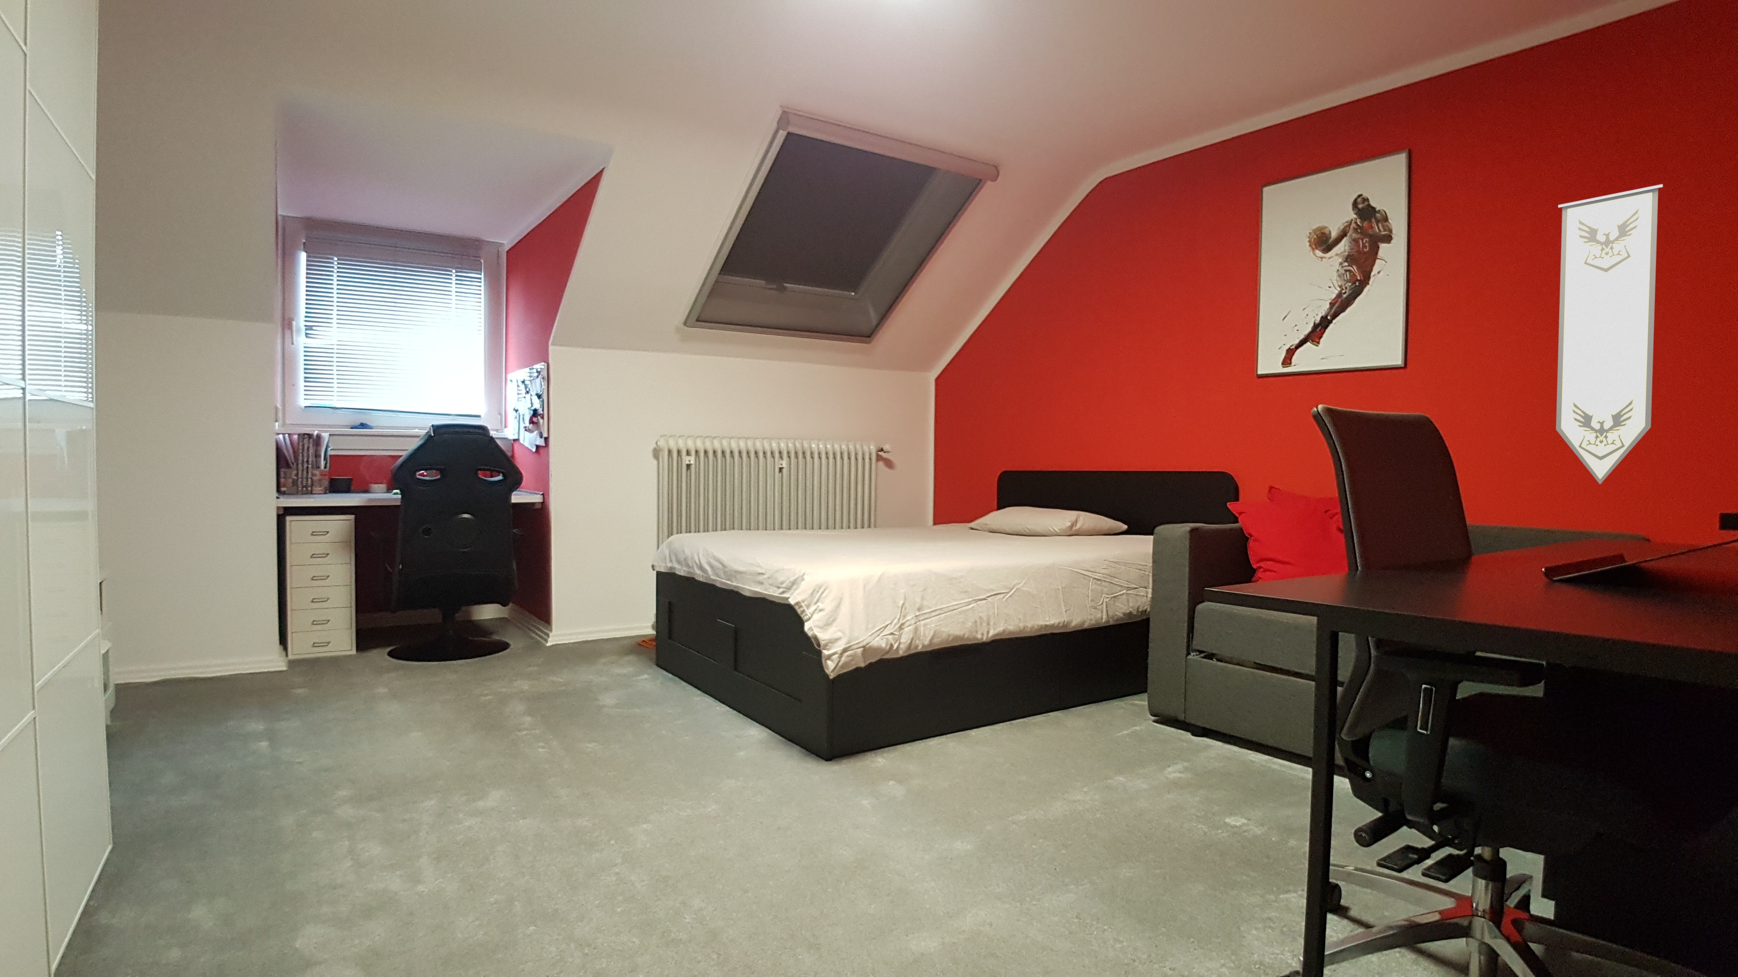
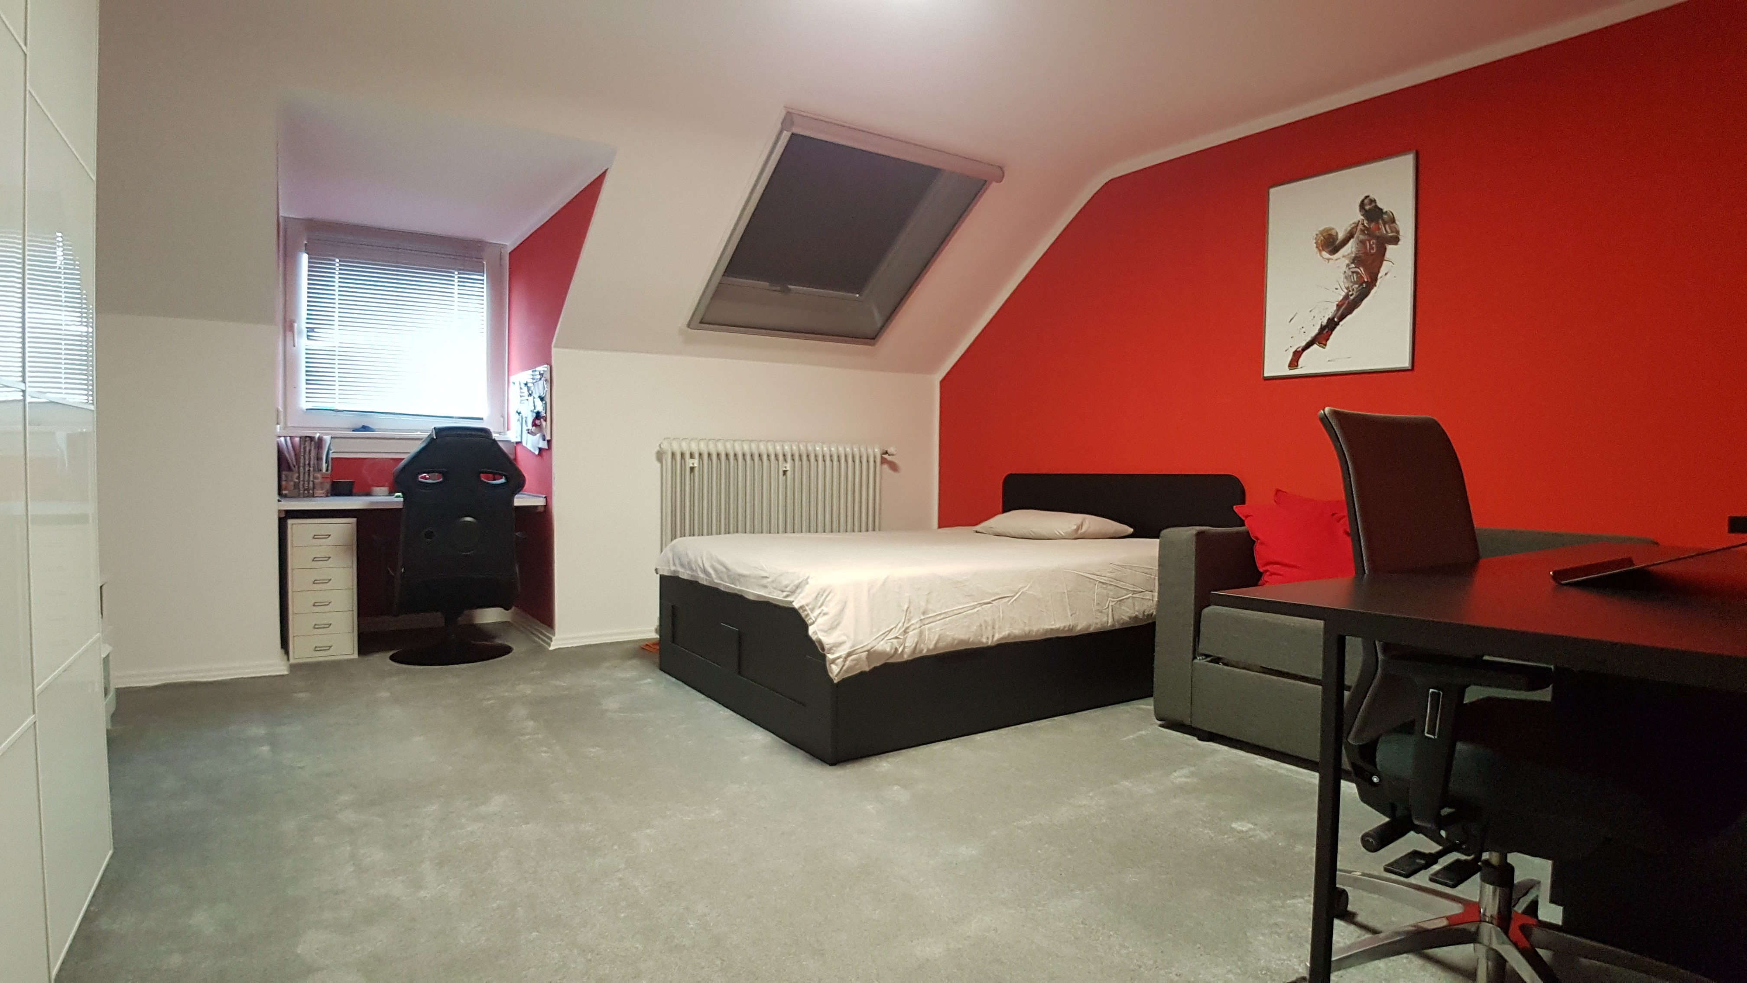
- pennant [1555,184,1664,484]
